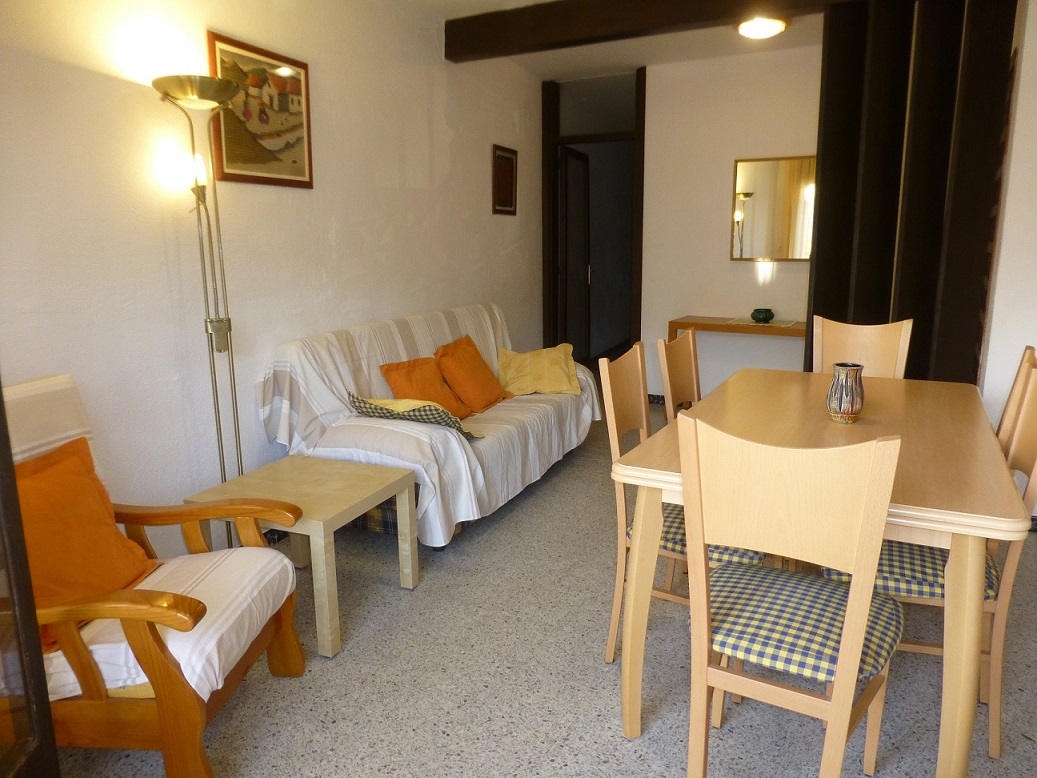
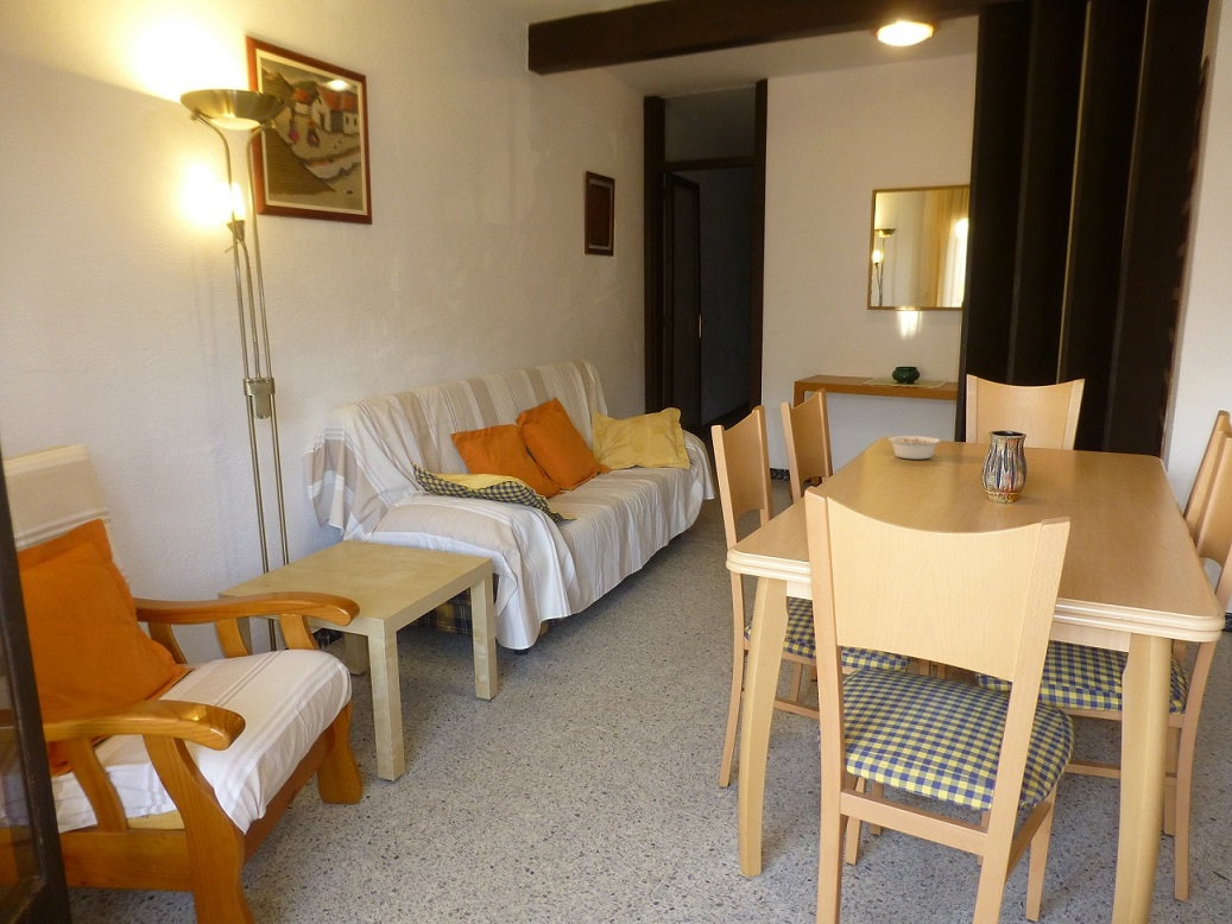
+ legume [887,435,948,461]
